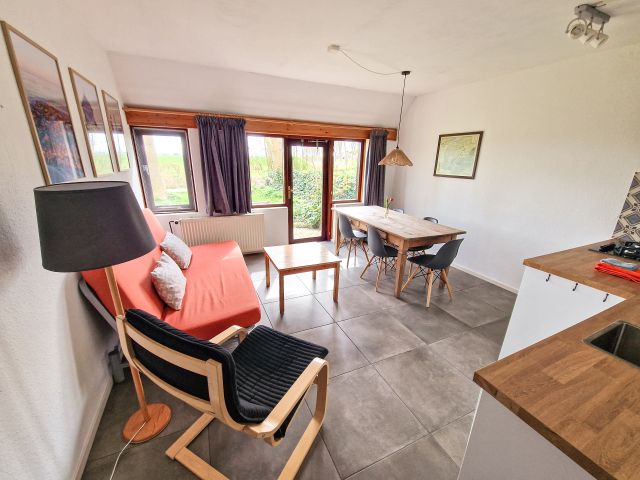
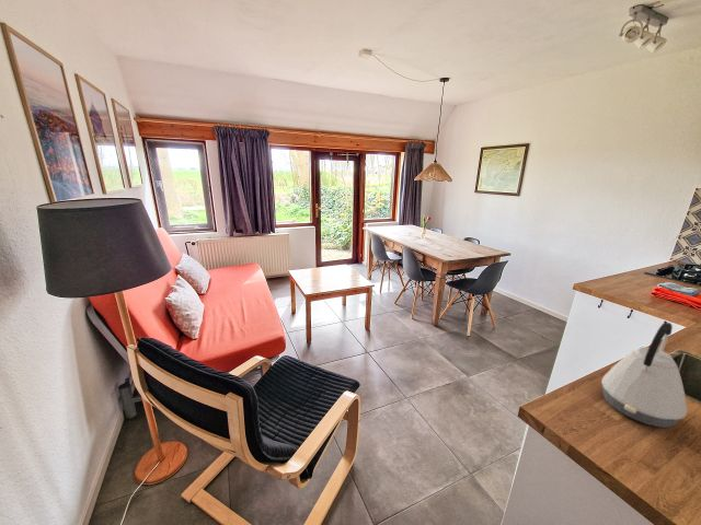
+ kettle [600,322,688,429]
